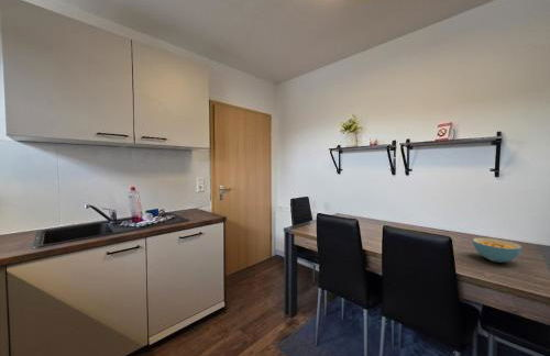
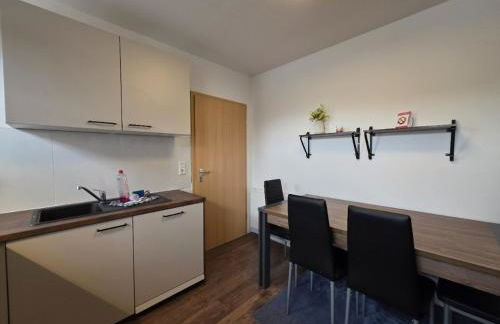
- cereal bowl [471,237,524,264]
